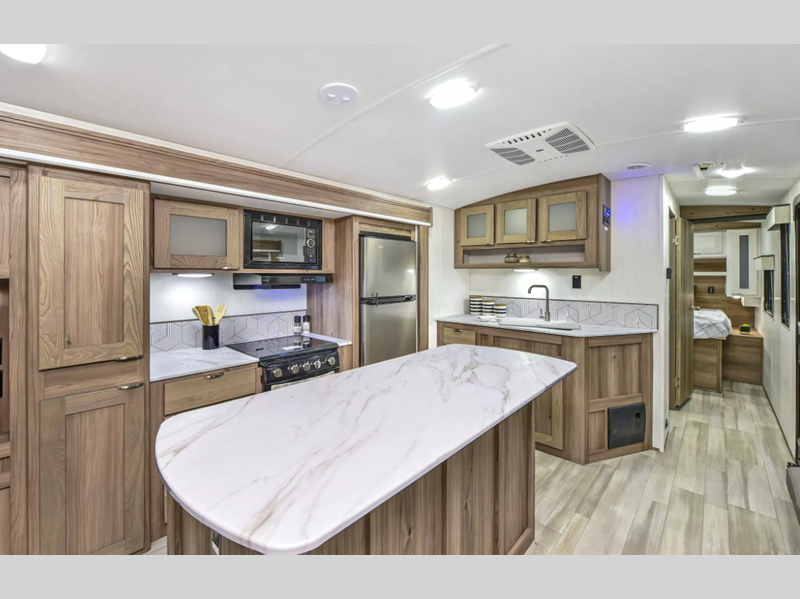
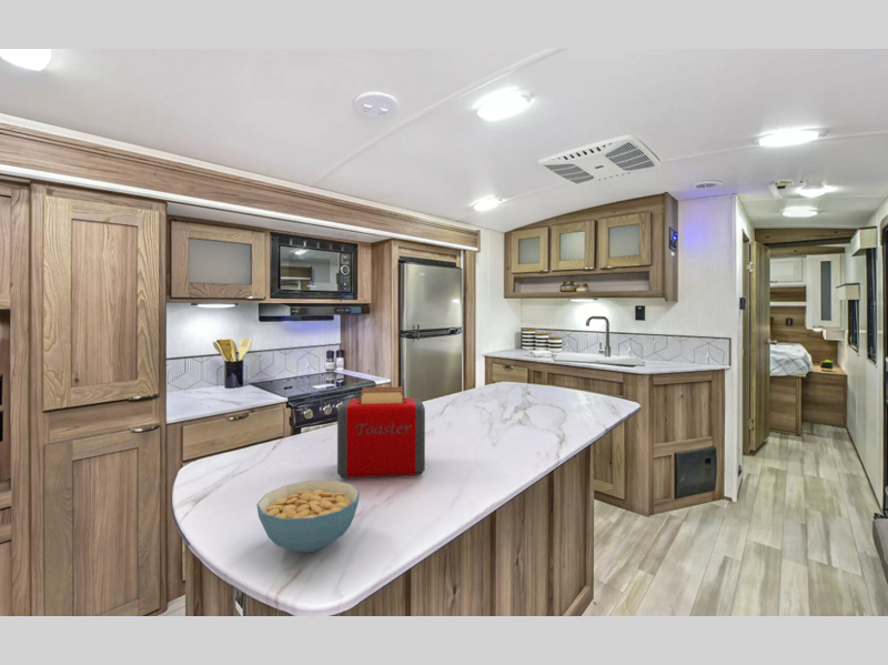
+ cereal bowl [255,480,361,554]
+ toaster [336,385,426,478]
